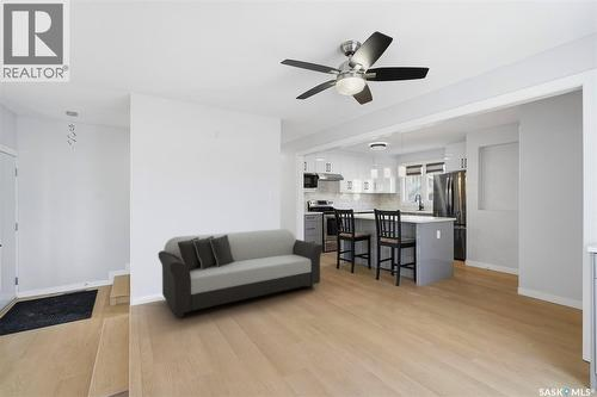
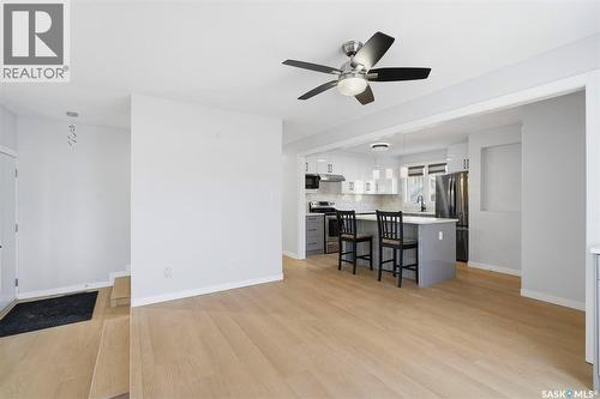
- sofa [158,228,324,320]
